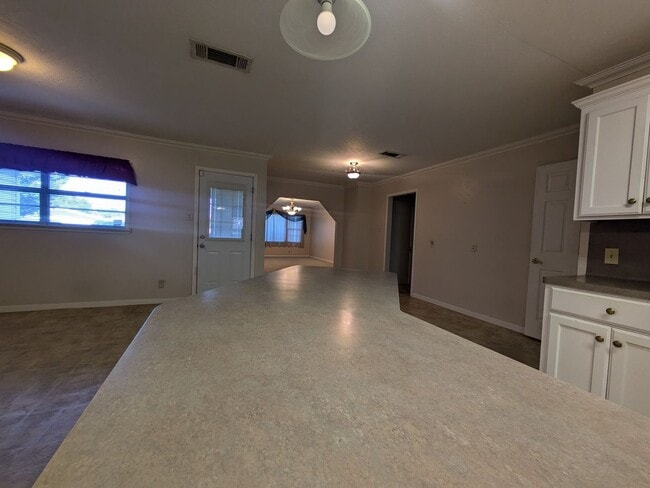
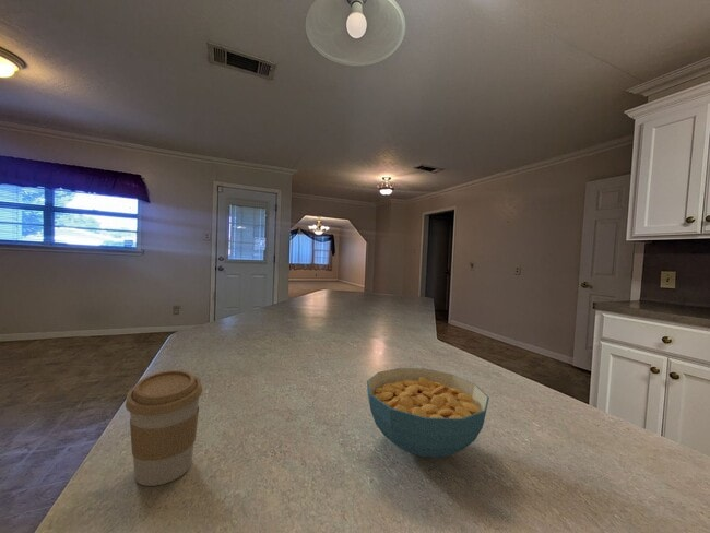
+ coffee cup [125,369,203,487]
+ cereal bowl [366,367,490,459]
